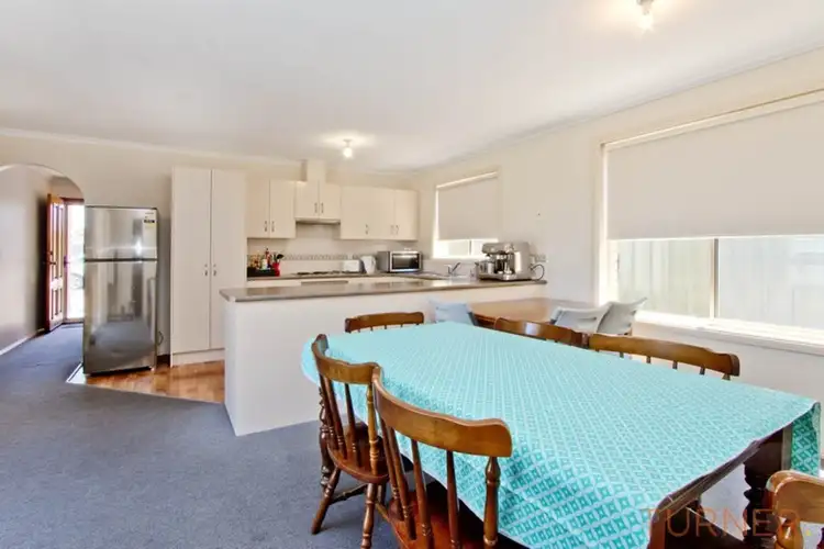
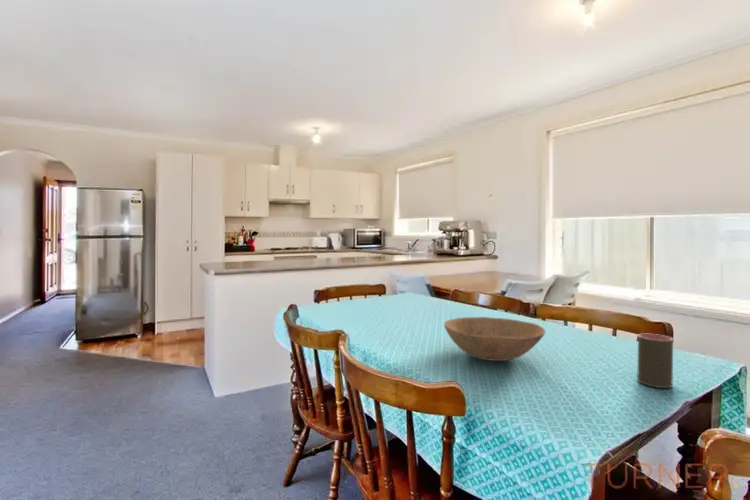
+ bowl [443,316,546,362]
+ cup [636,333,674,389]
